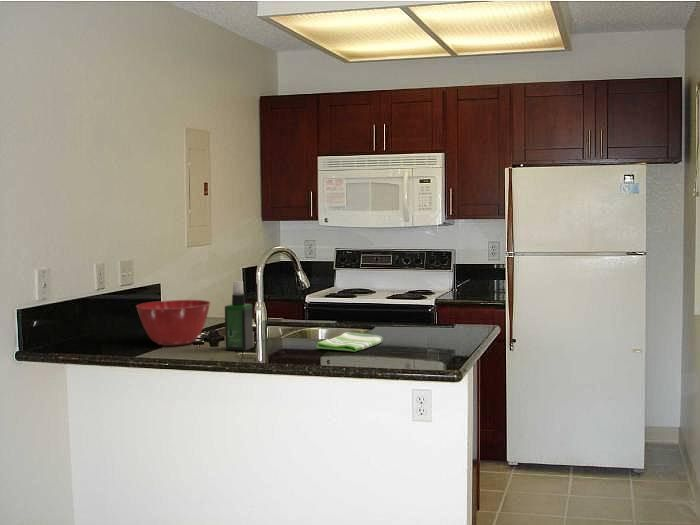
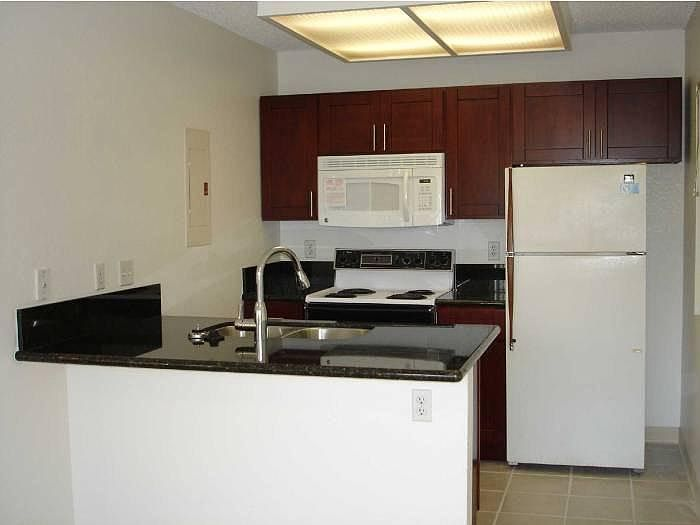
- spray bottle [224,280,254,352]
- mixing bowl [135,299,211,347]
- dish towel [315,331,384,353]
